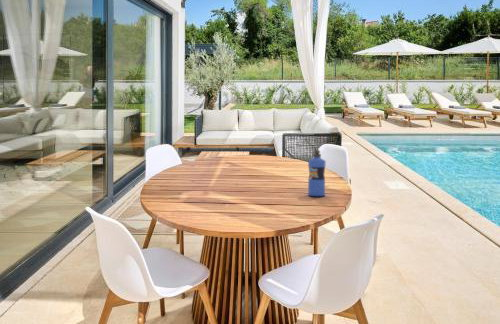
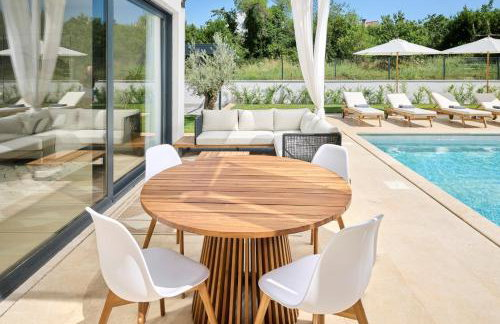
- water bottle [307,149,327,197]
